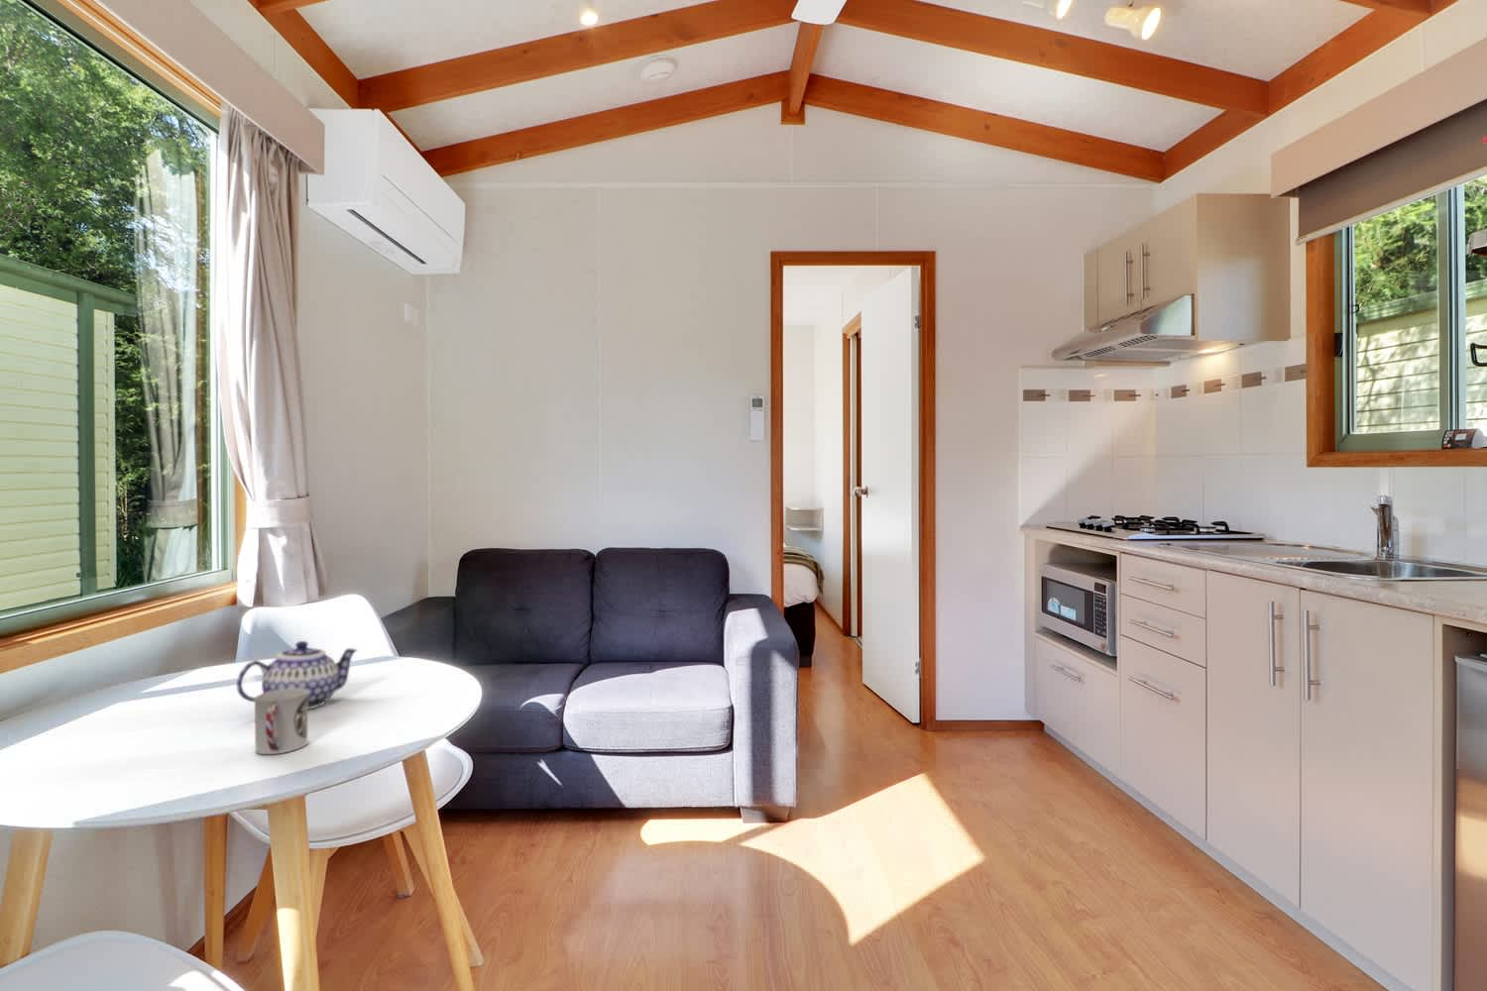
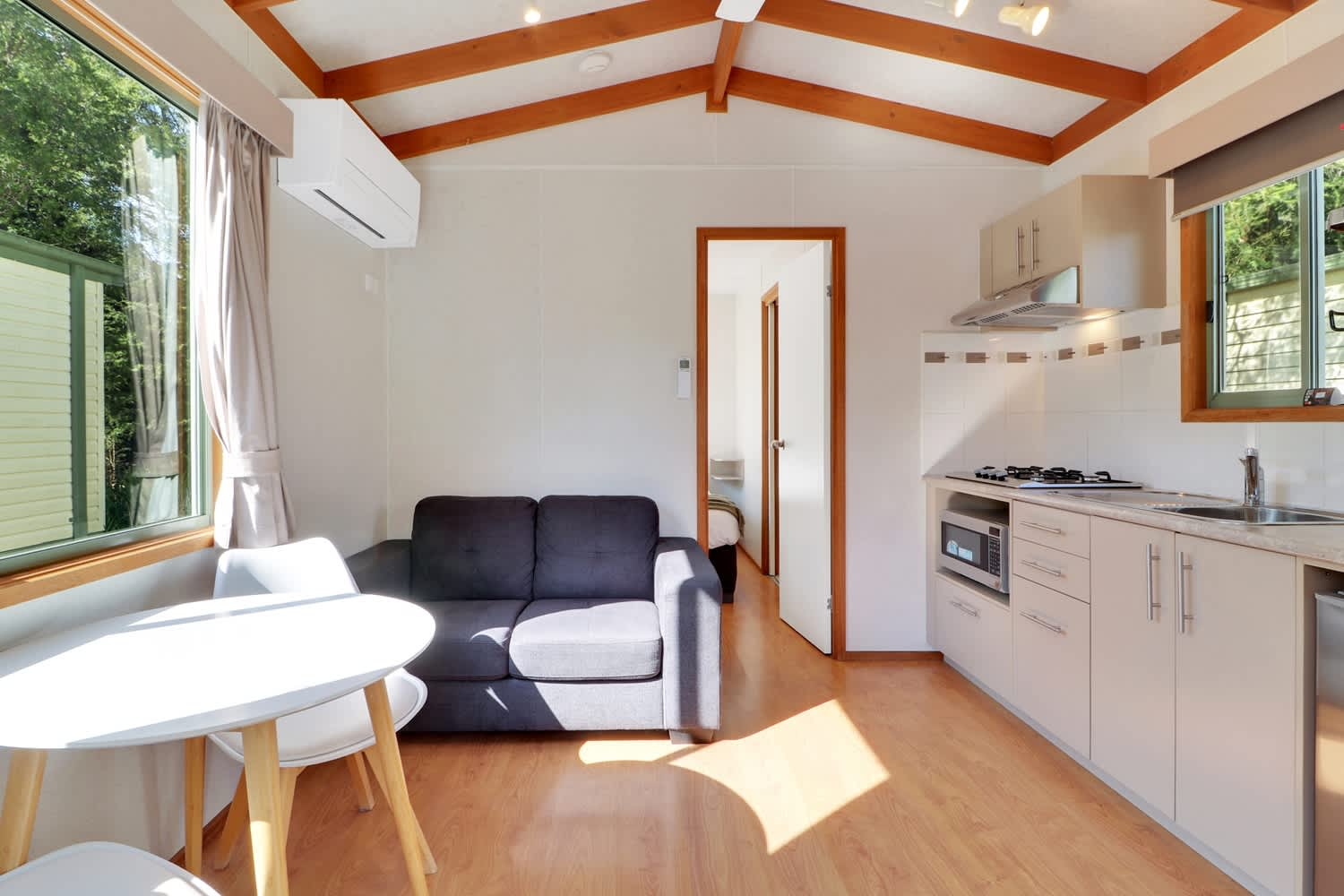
- cup [253,689,309,755]
- teapot [236,640,357,710]
